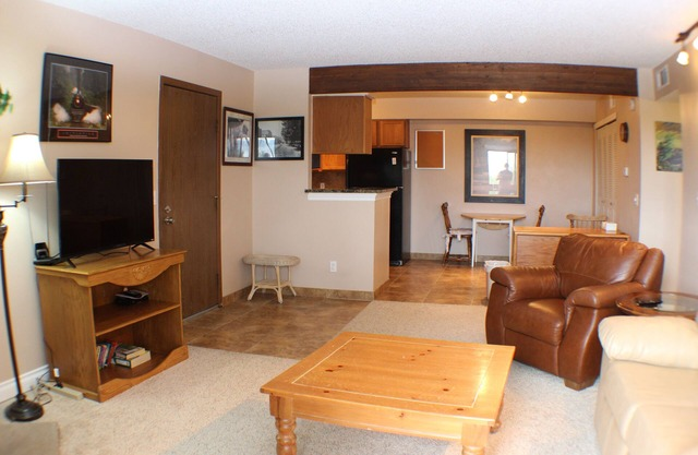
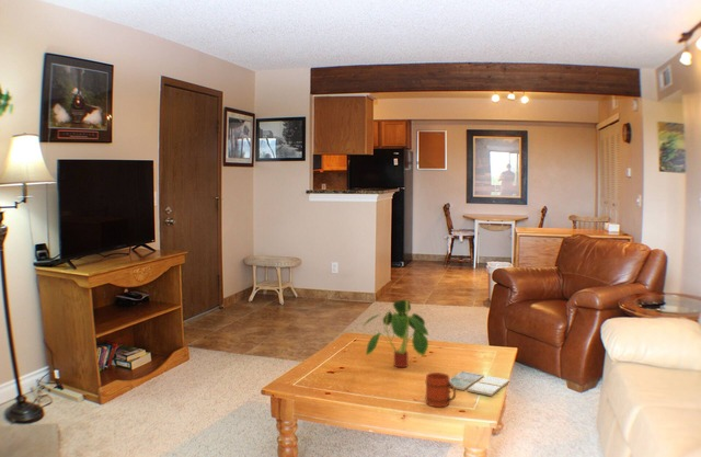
+ drink coaster [449,370,510,397]
+ plant [361,299,430,368]
+ mug [424,372,457,409]
